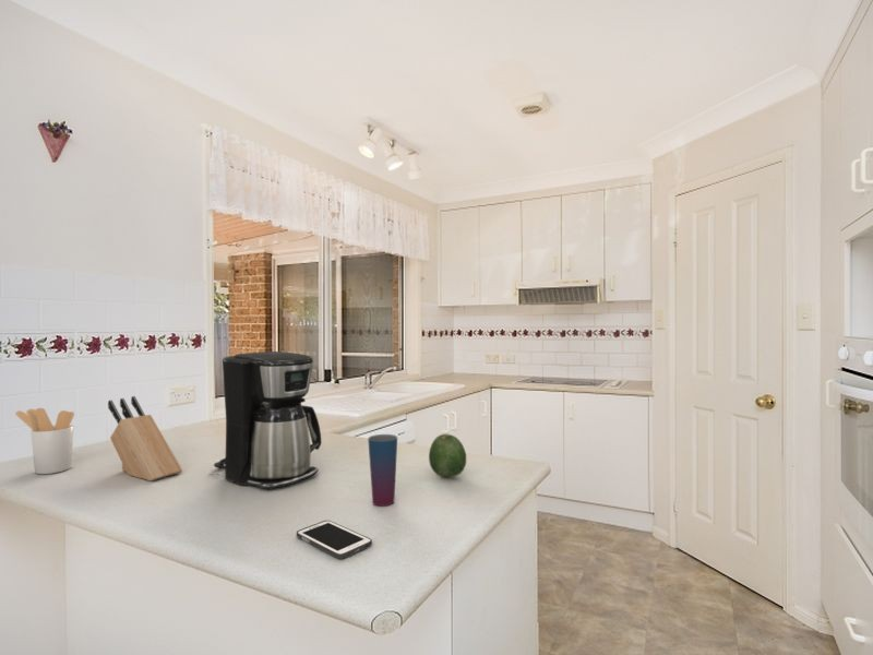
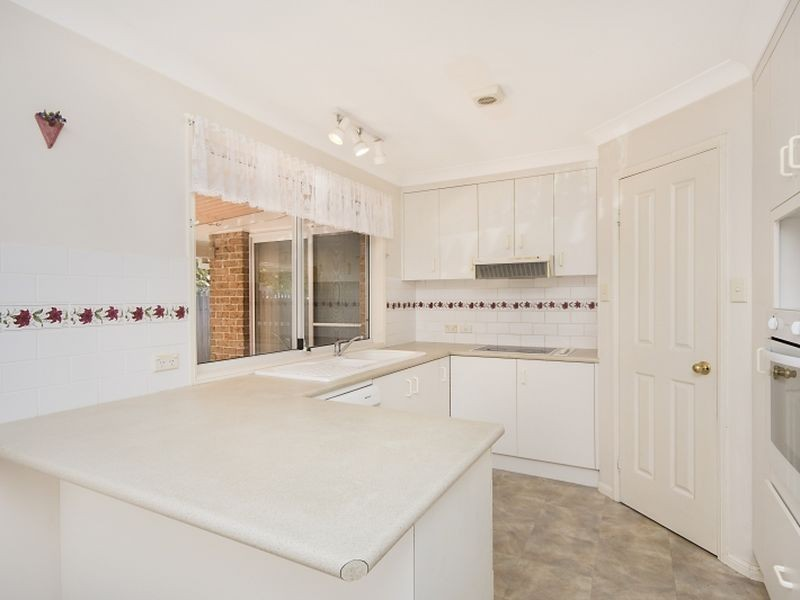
- cup [367,433,398,508]
- cell phone [296,520,373,560]
- utensil holder [14,407,75,475]
- knife block [107,395,183,483]
- coffee maker [213,350,323,491]
- fruit [428,433,467,478]
